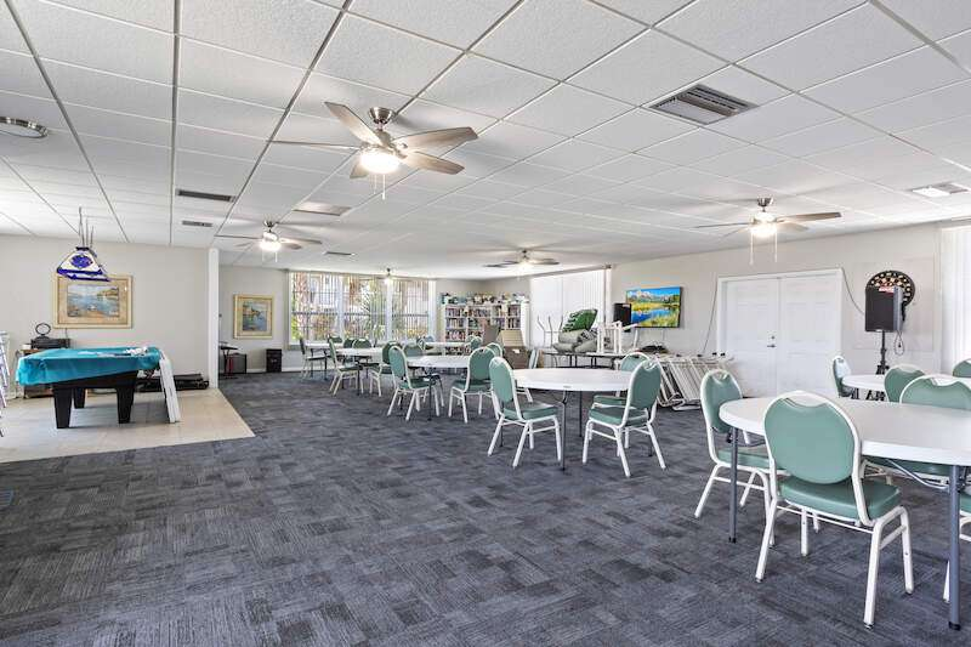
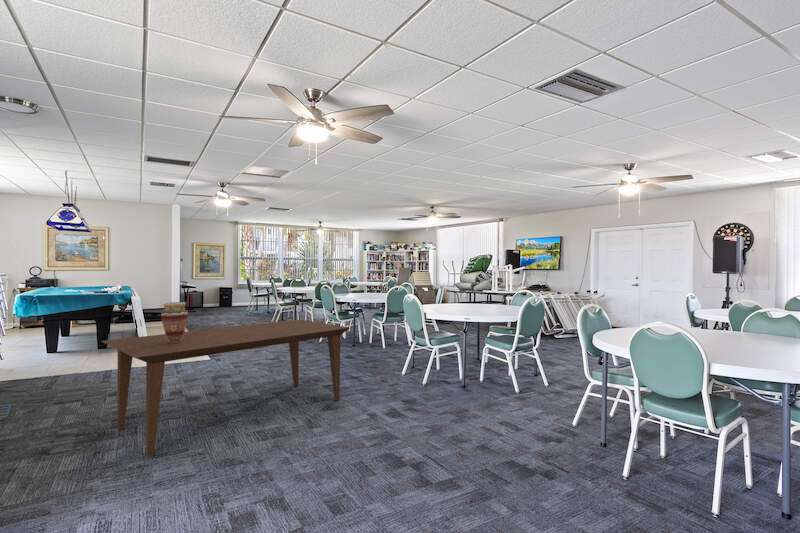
+ dining table [100,319,351,458]
+ vase [160,301,189,343]
